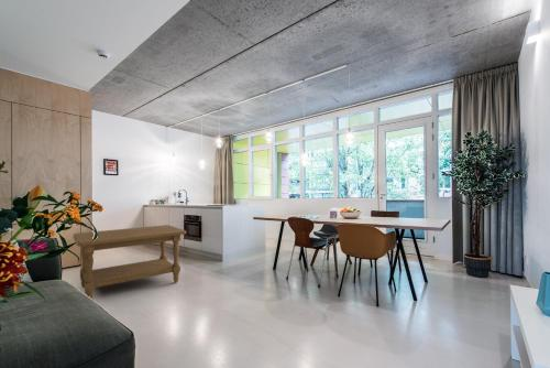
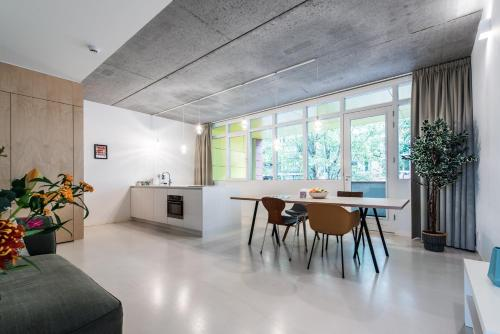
- coffee table [73,224,187,300]
